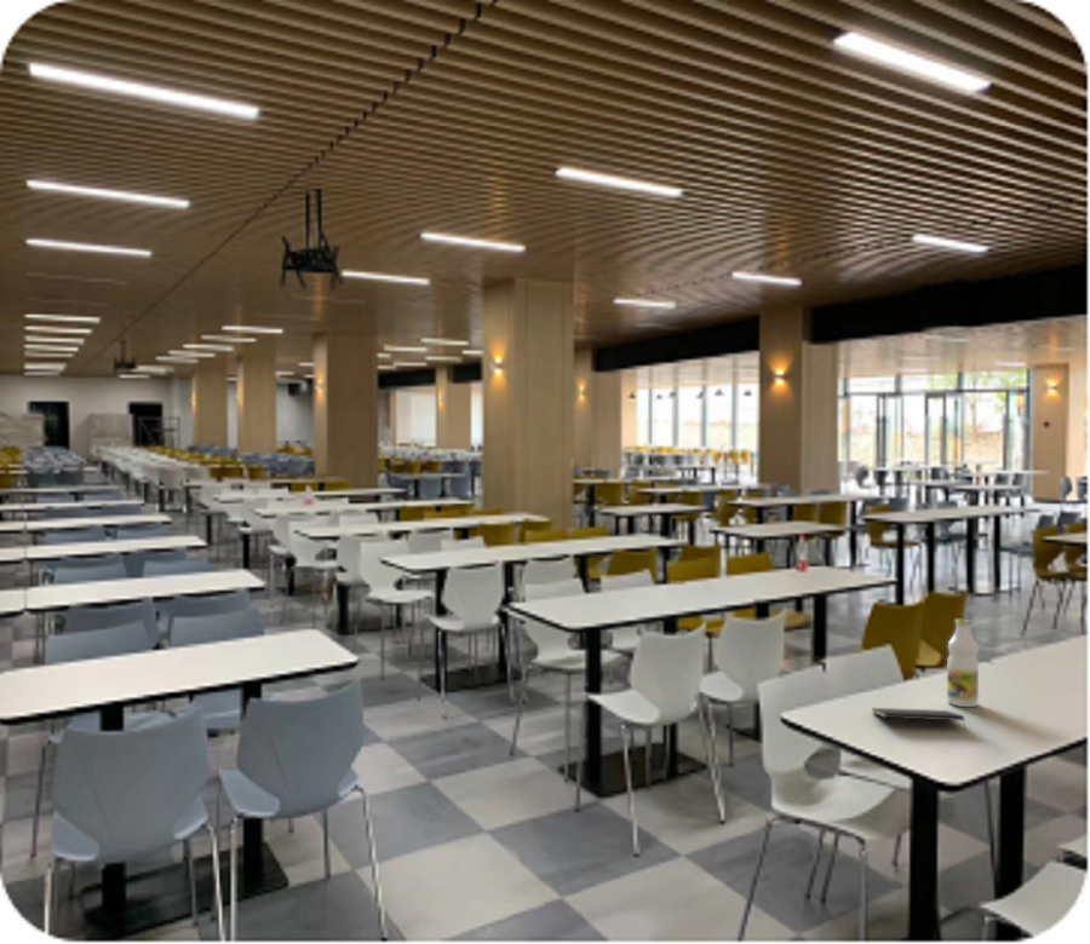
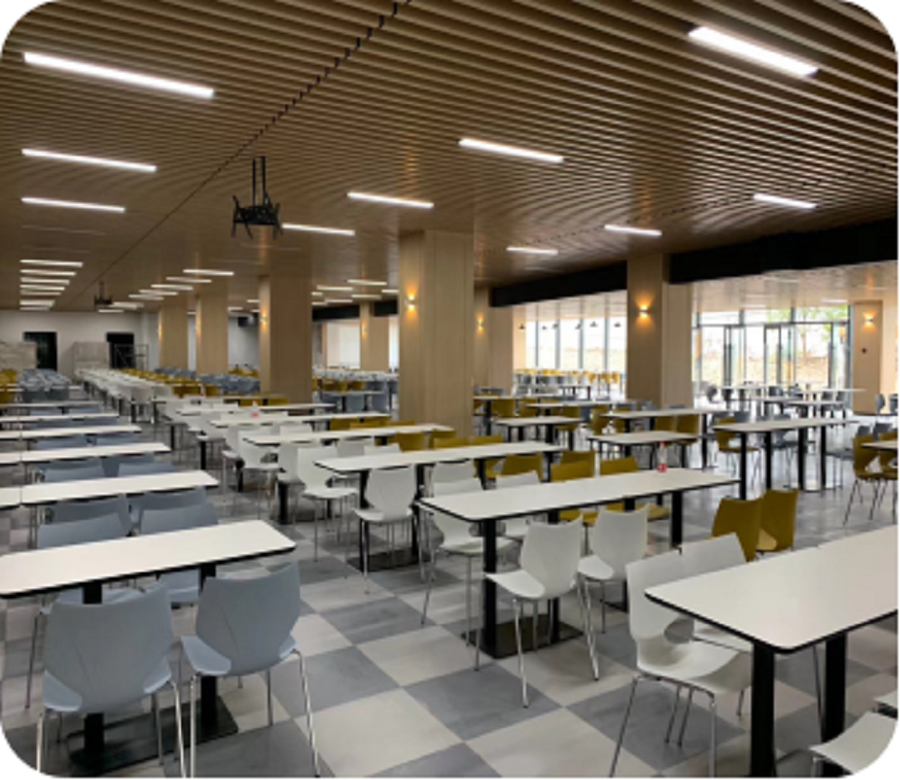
- notepad [871,707,968,732]
- bottle [946,618,980,708]
